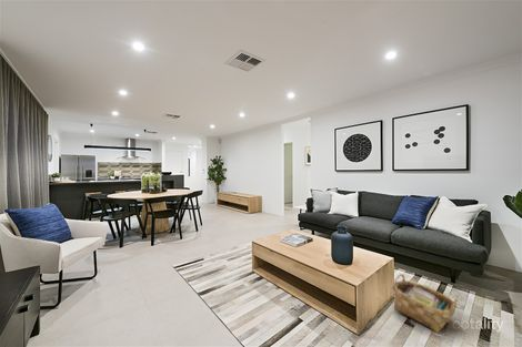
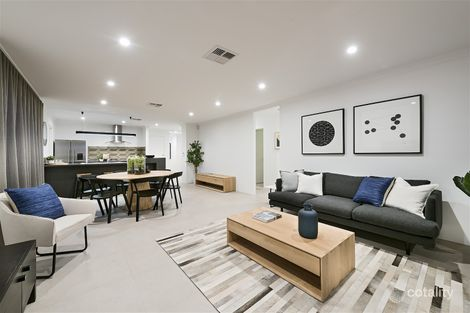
- woven basket [391,273,459,334]
